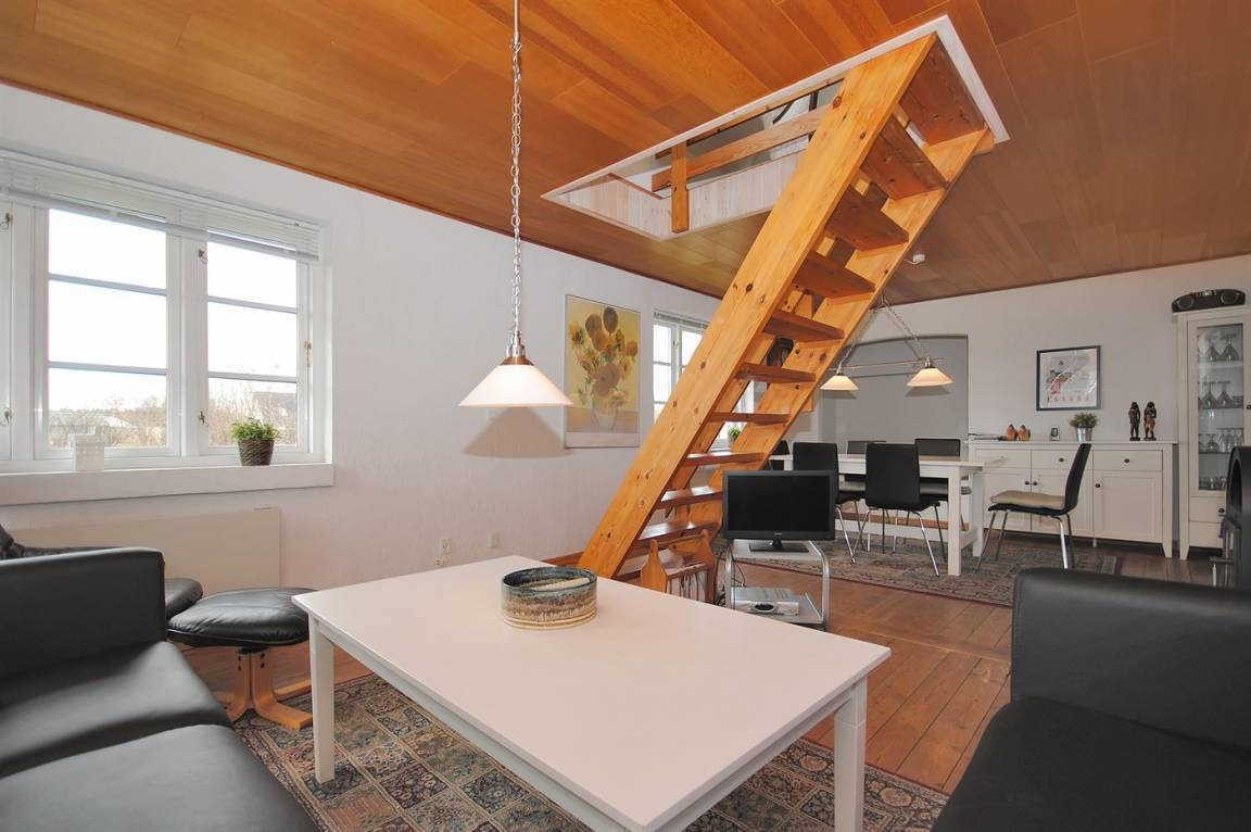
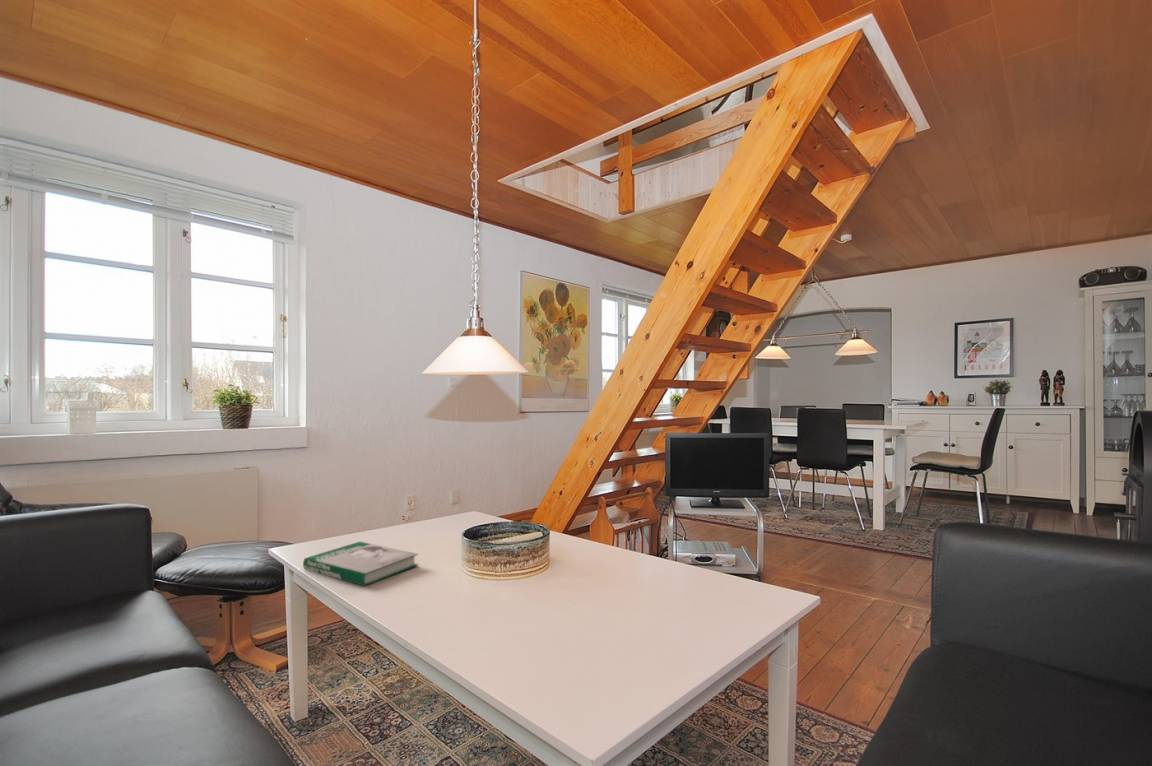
+ book [302,541,419,587]
